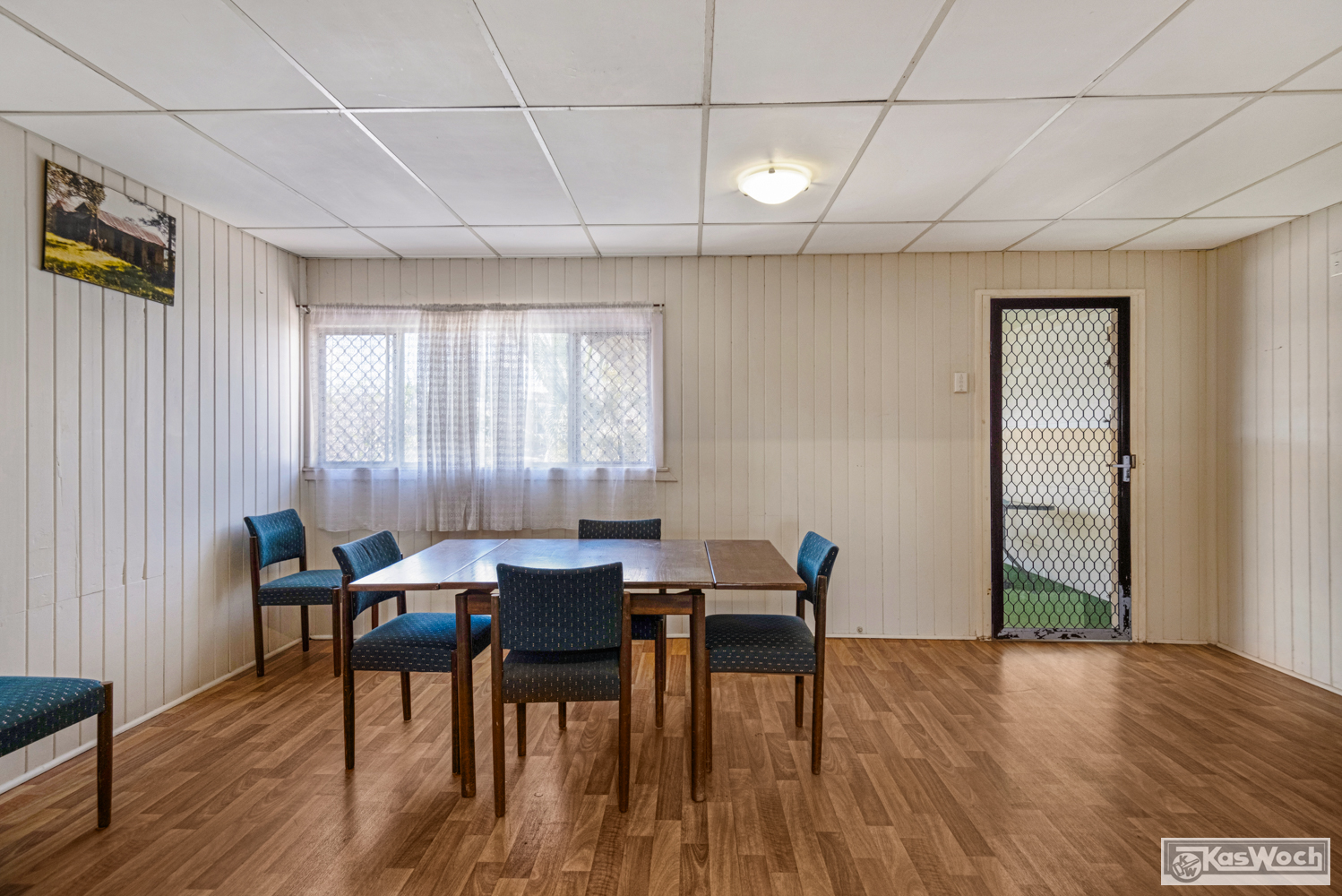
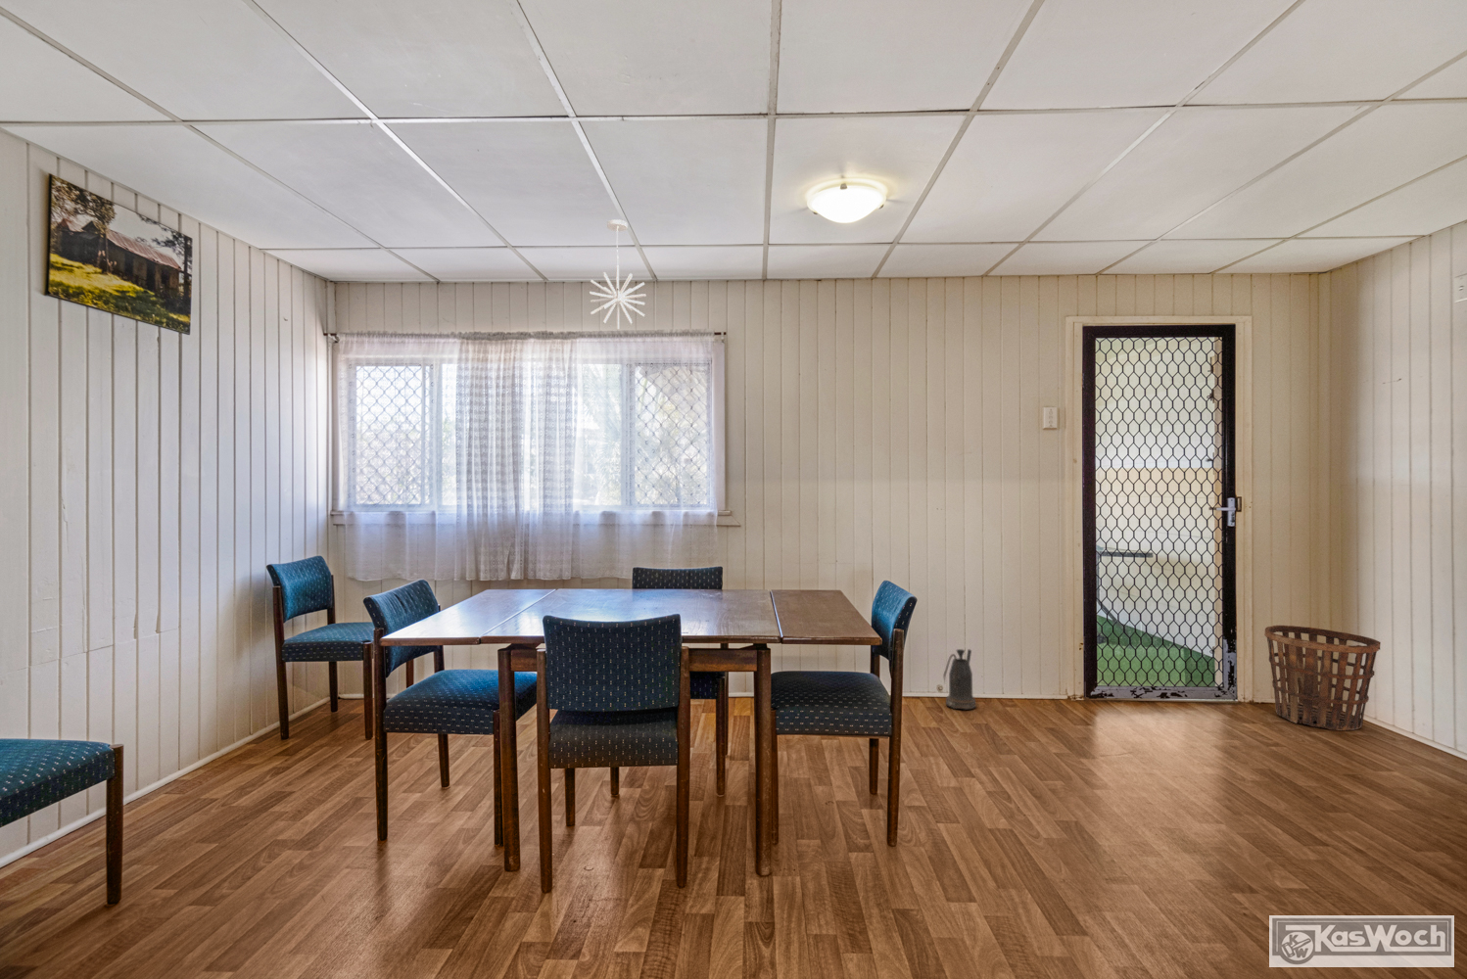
+ basket [1264,625,1382,731]
+ watering can [943,648,977,710]
+ pendant light [588,219,646,330]
